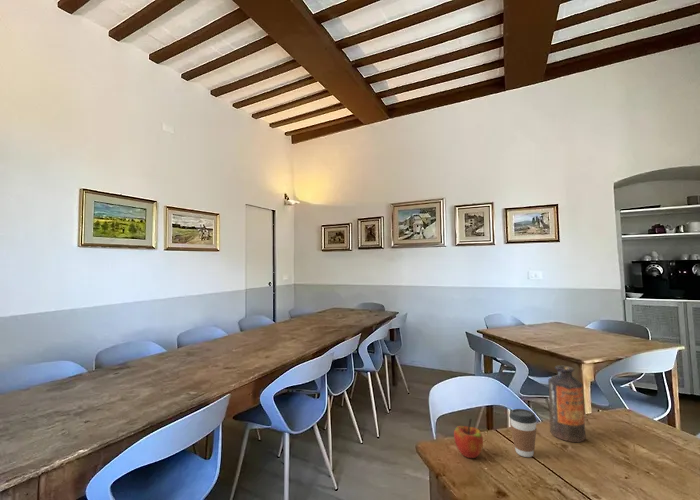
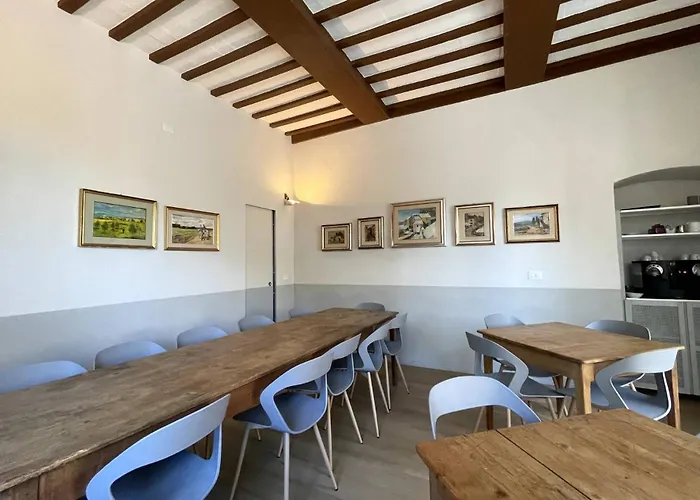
- coffee cup [508,408,538,458]
- apple [453,418,484,459]
- bottle [547,364,587,443]
